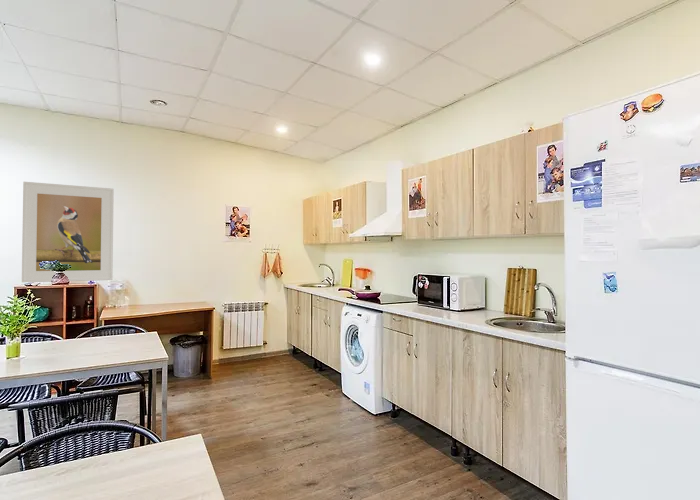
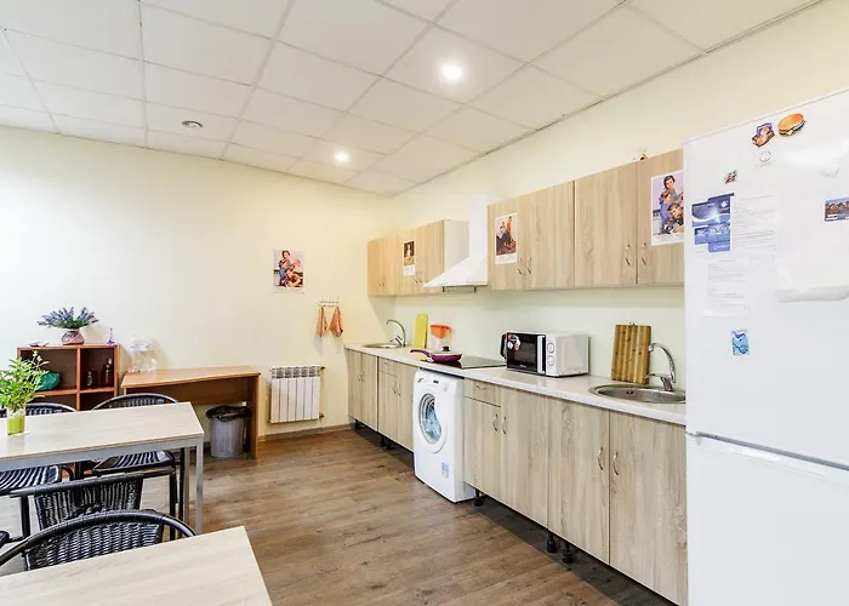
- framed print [21,181,115,283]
